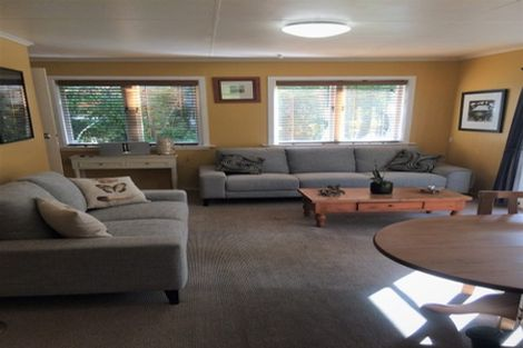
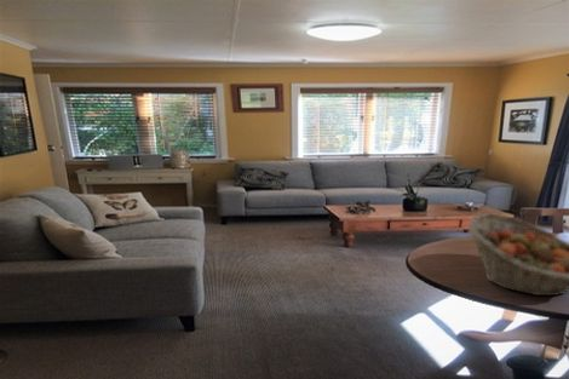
+ fruit basket [467,212,569,297]
